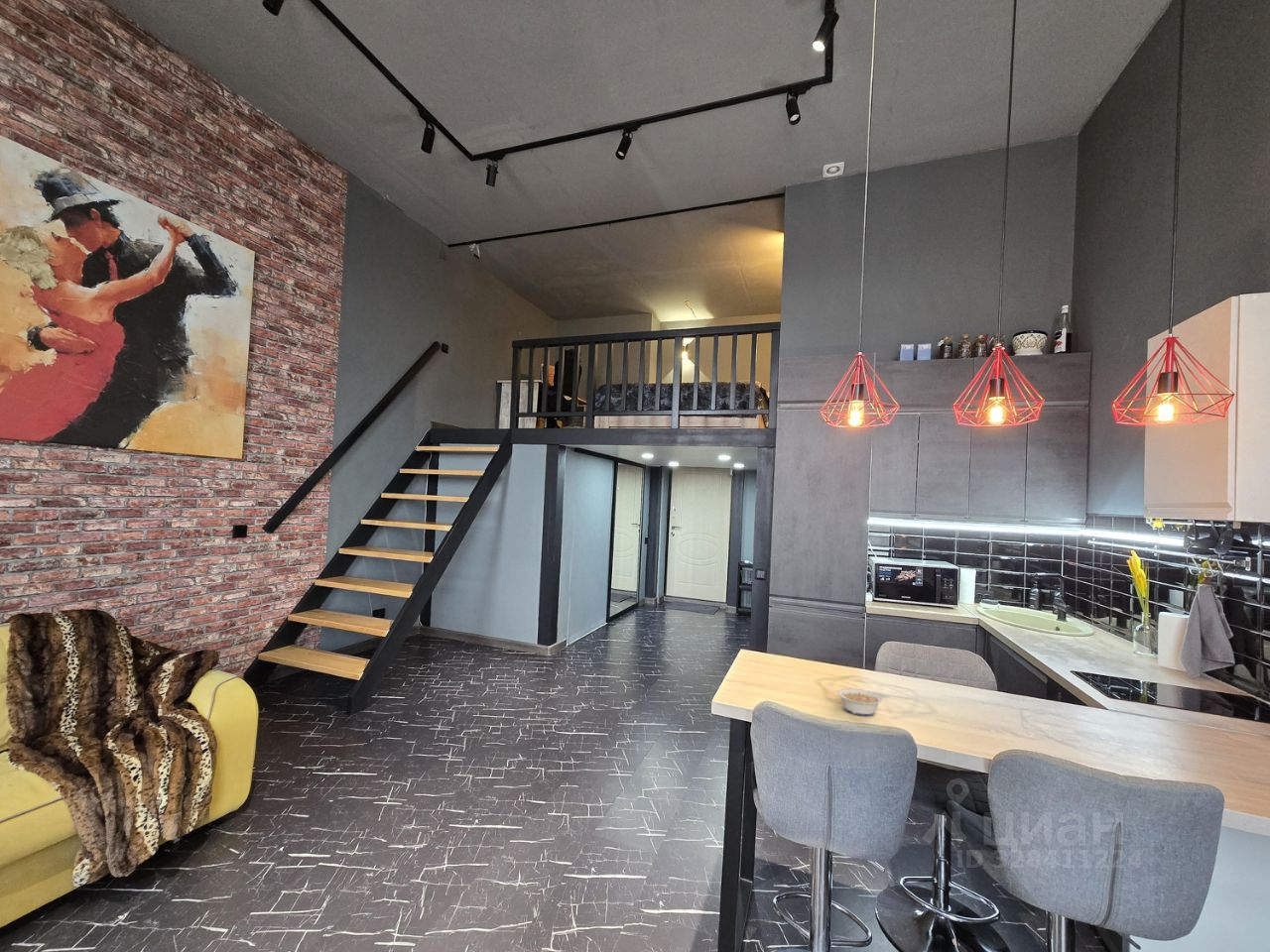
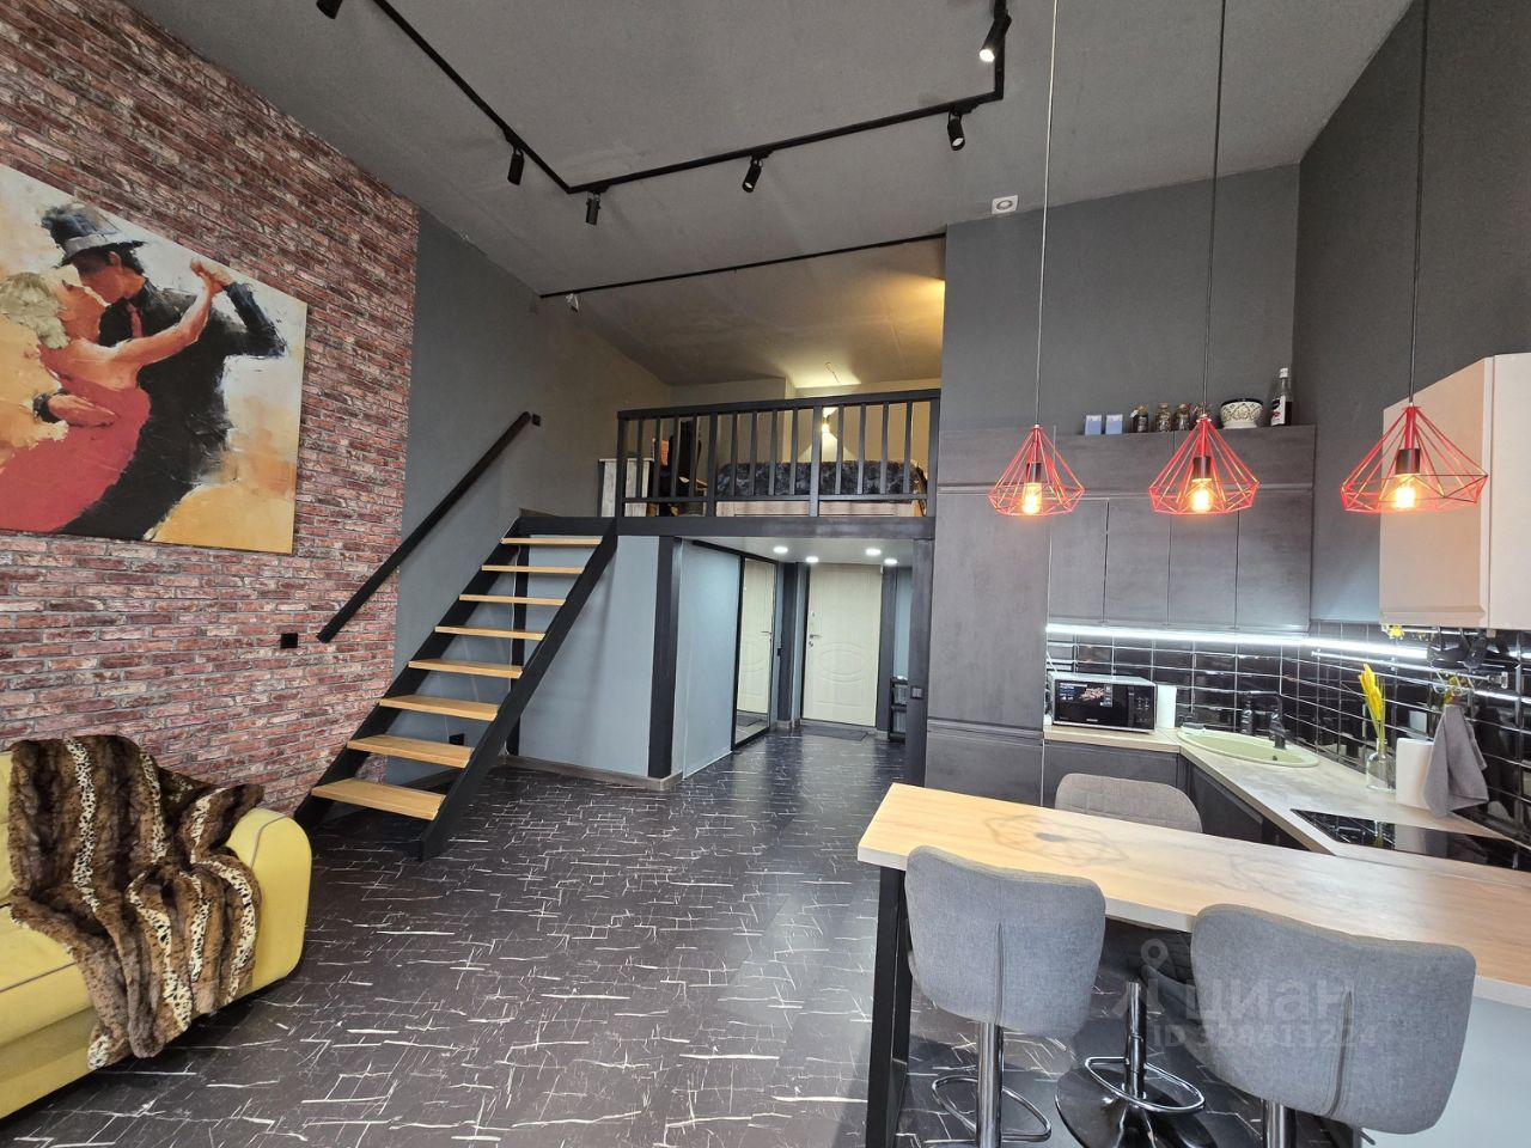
- legume [829,684,883,717]
